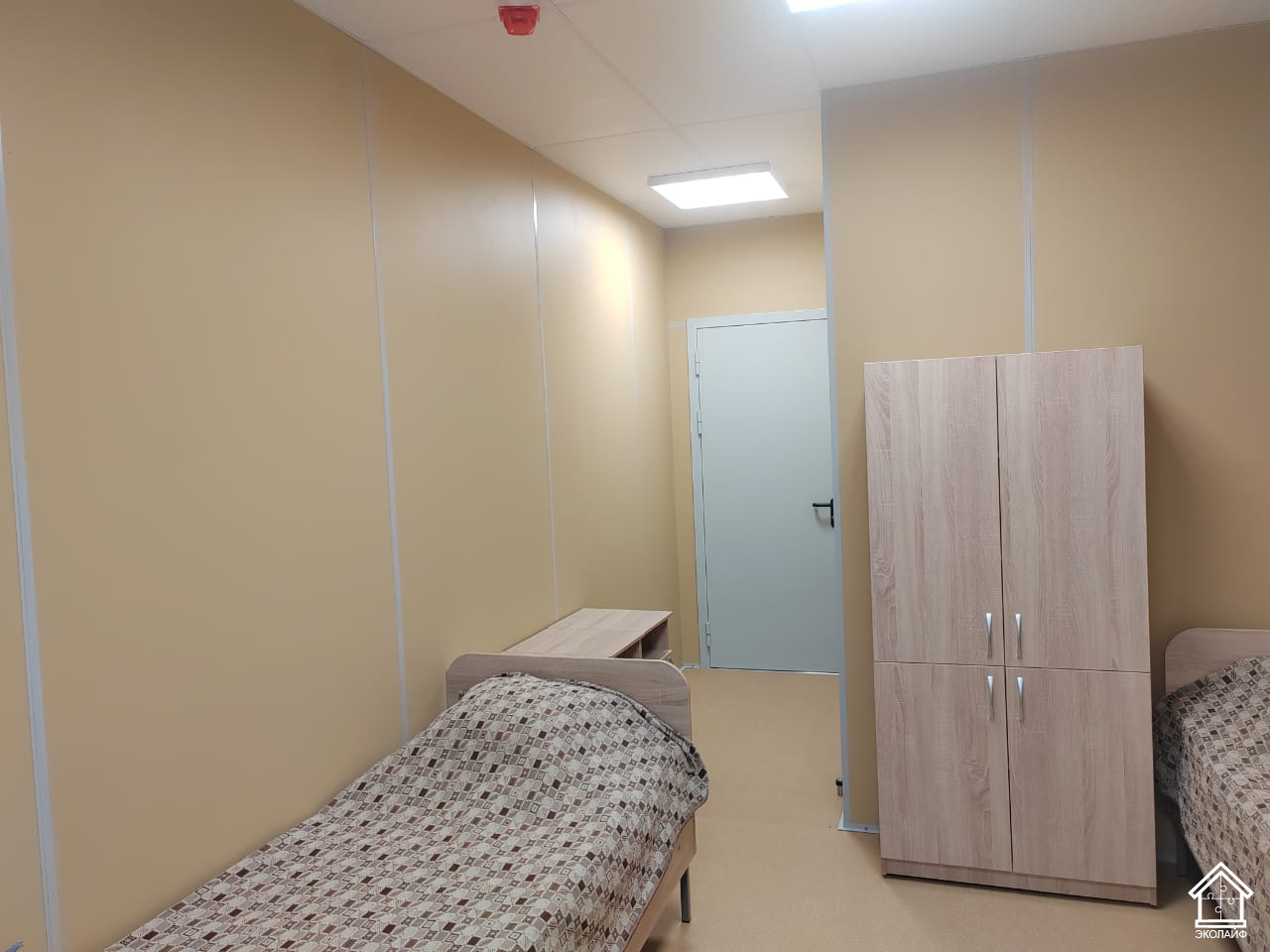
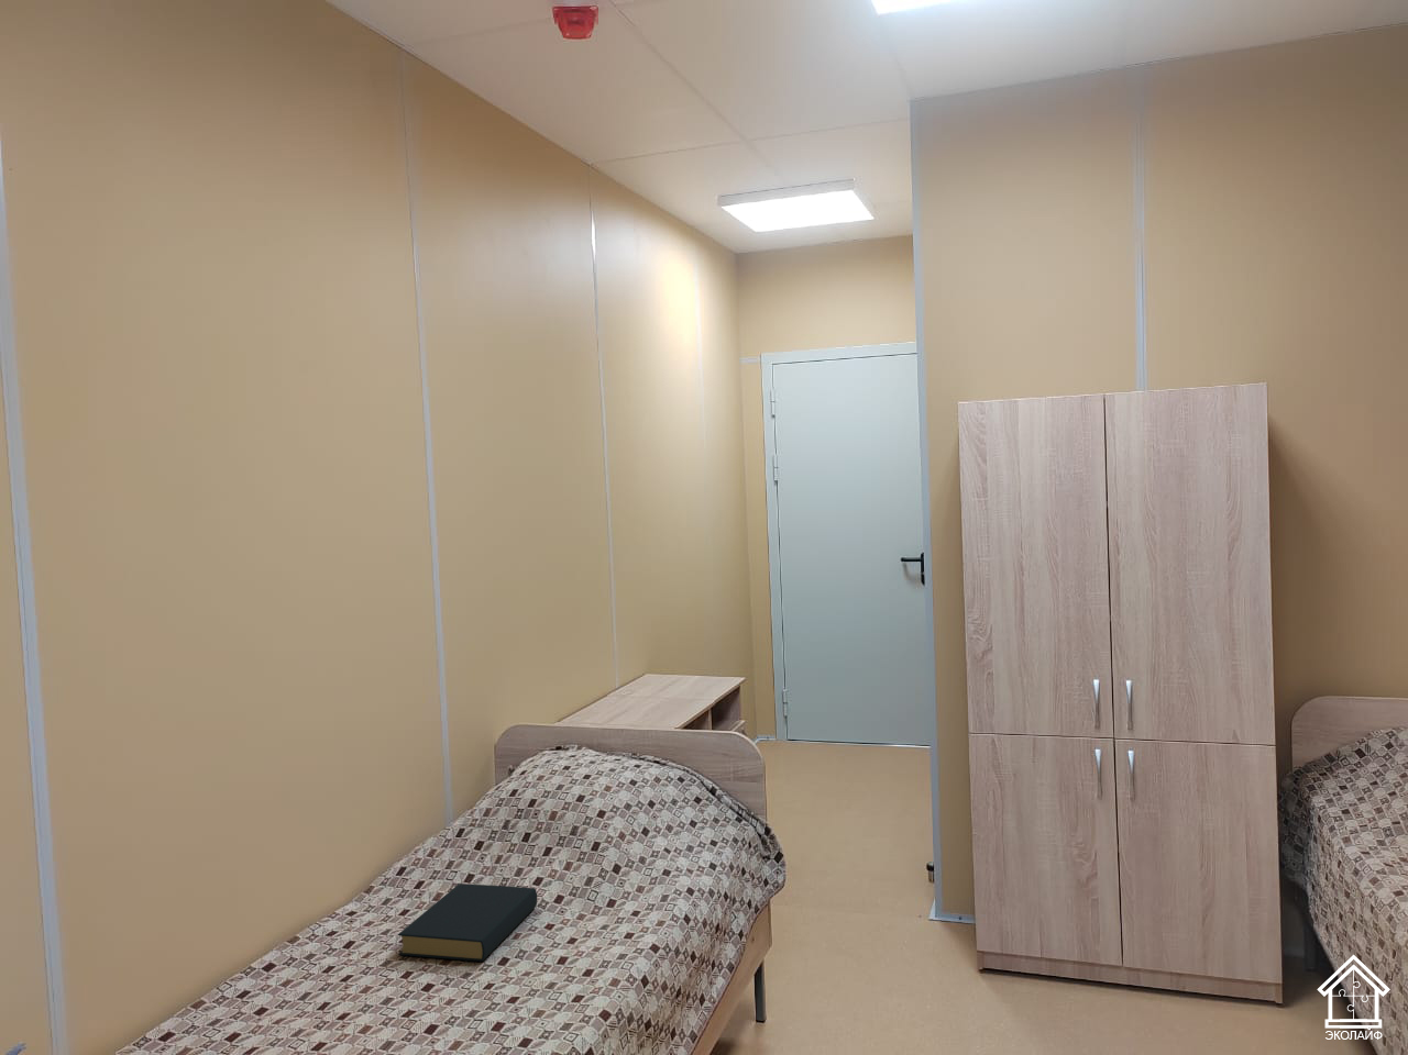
+ hardback book [396,882,538,963]
